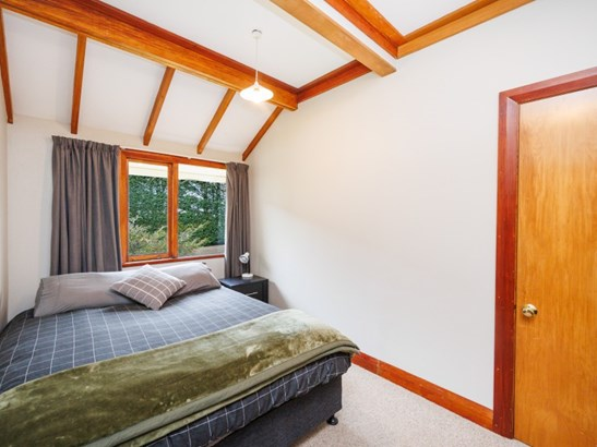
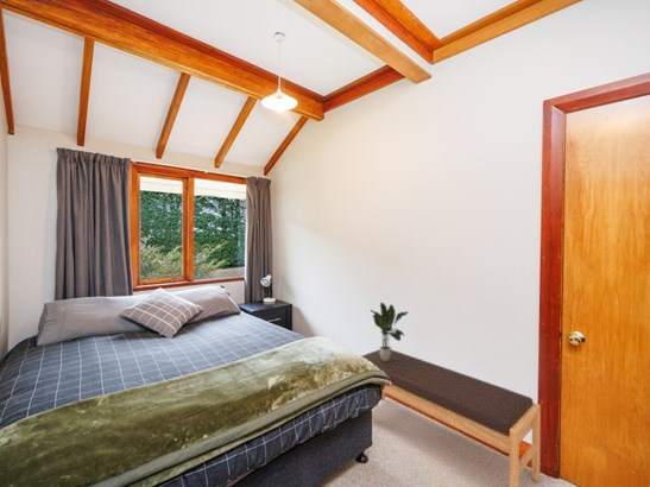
+ bench [361,349,542,487]
+ potted plant [370,302,409,361]
